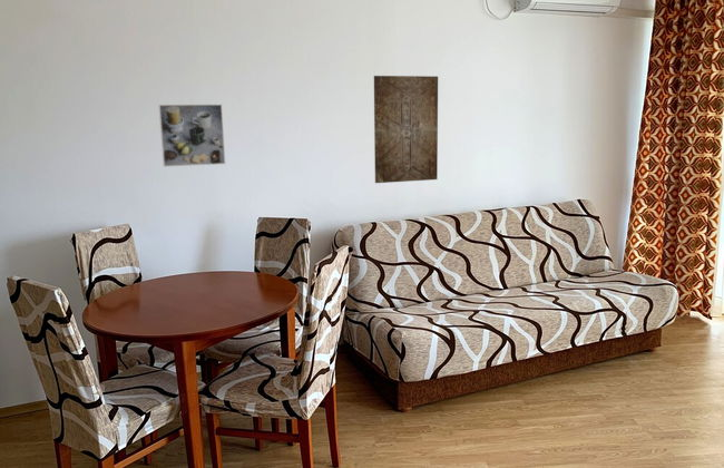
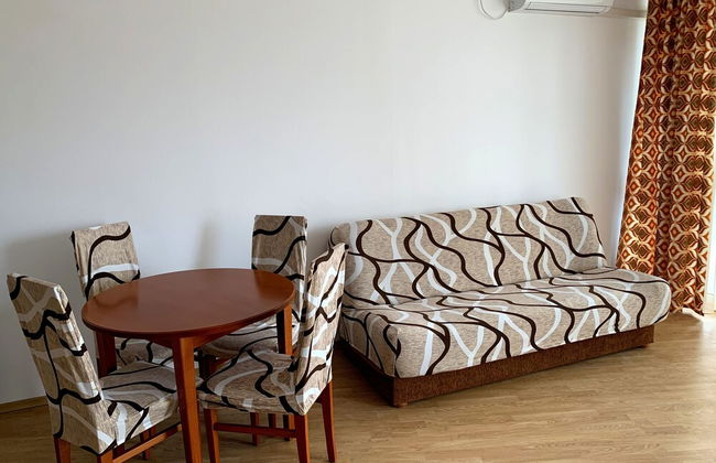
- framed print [157,104,226,168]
- wall art [373,75,439,184]
